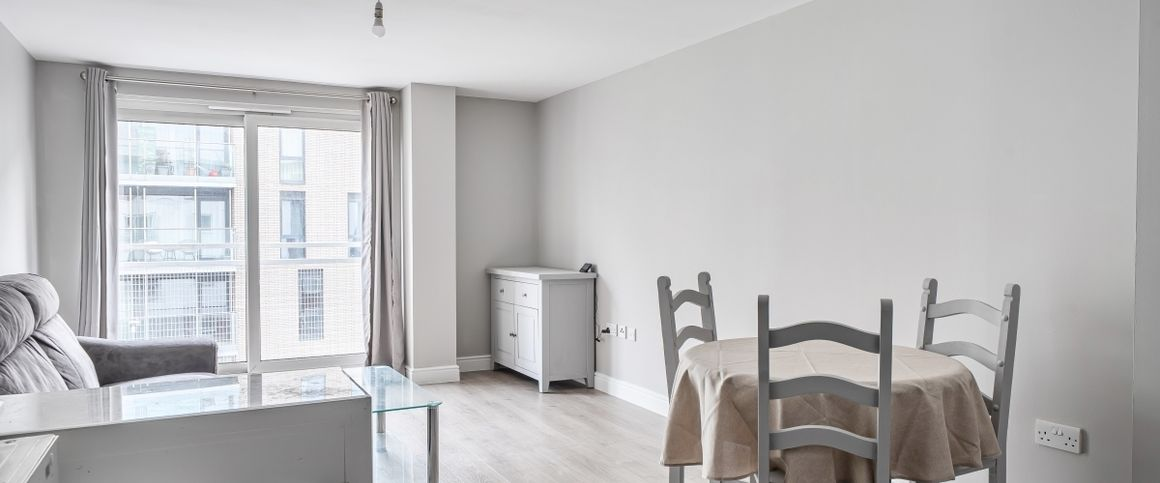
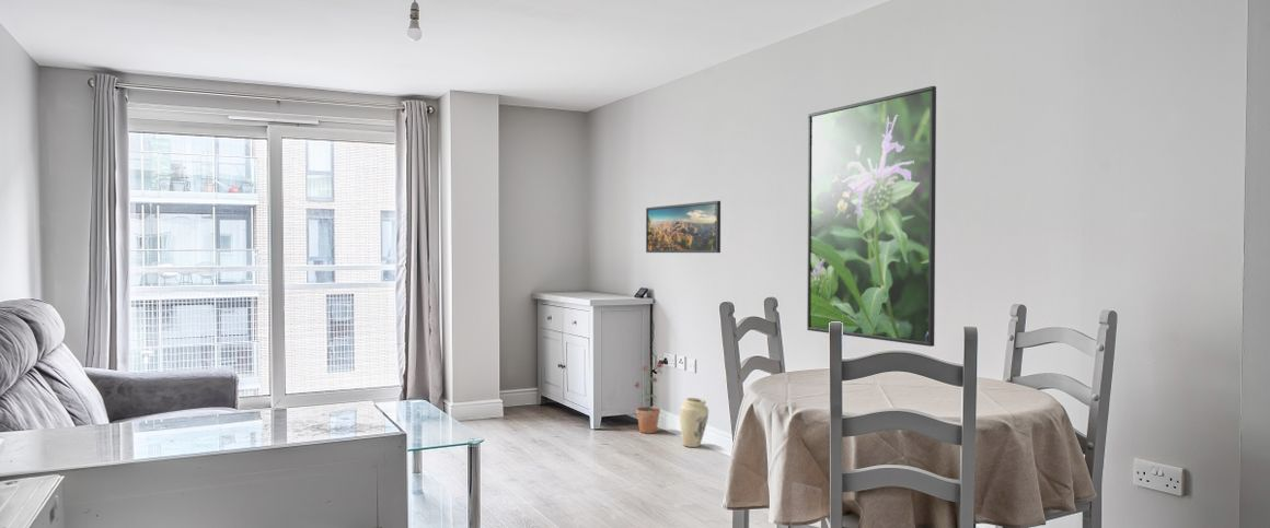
+ potted plant [632,360,663,434]
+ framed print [645,200,721,254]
+ vase [679,397,709,448]
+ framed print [806,85,937,348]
